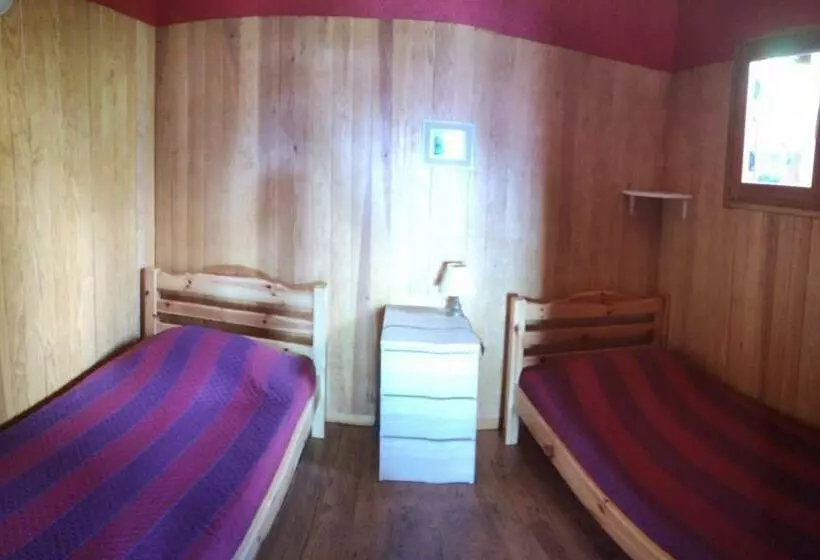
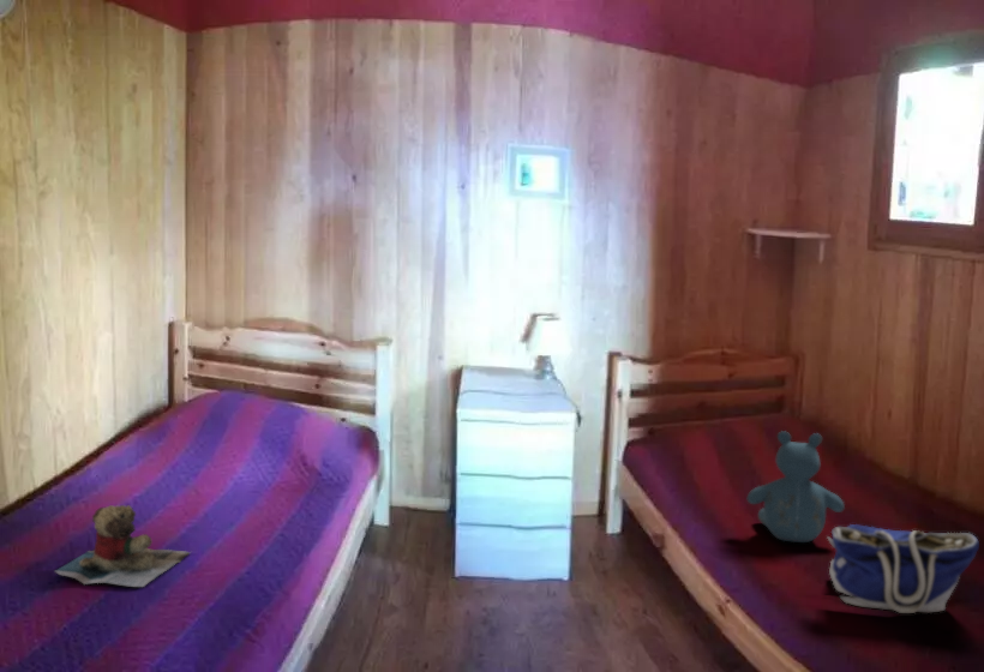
+ tote bag [826,523,980,614]
+ teddy bear [746,430,846,544]
+ teddy bear [54,504,191,588]
